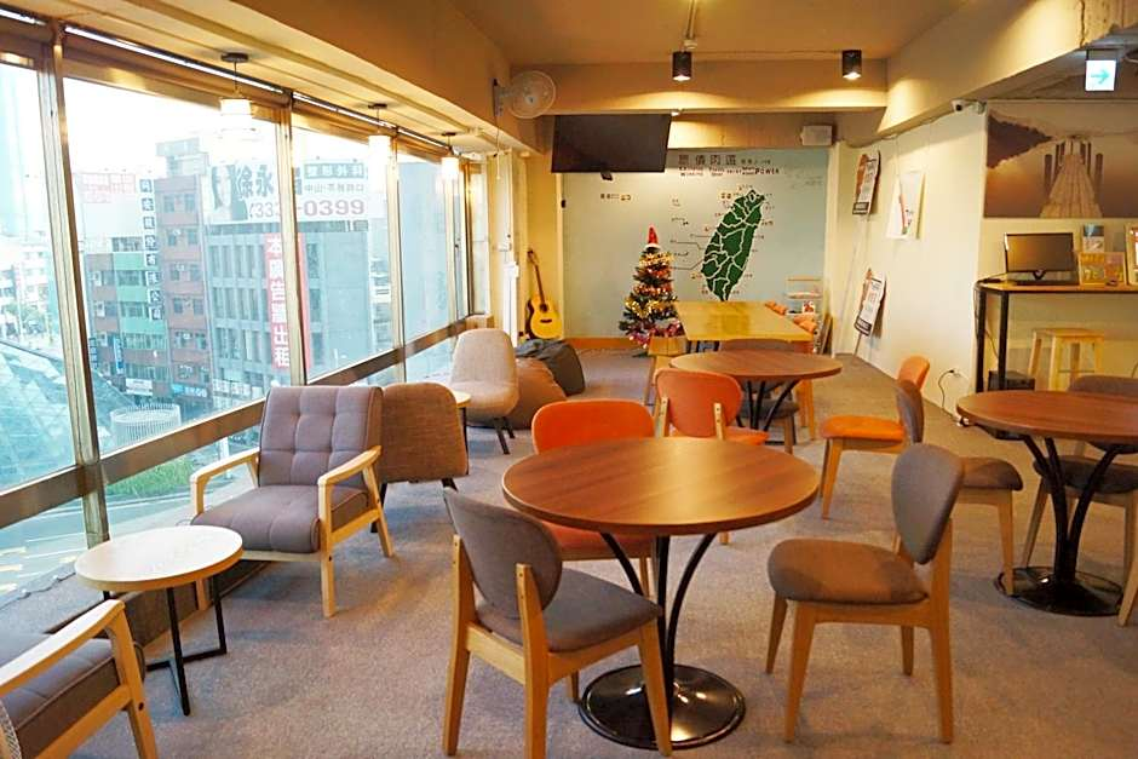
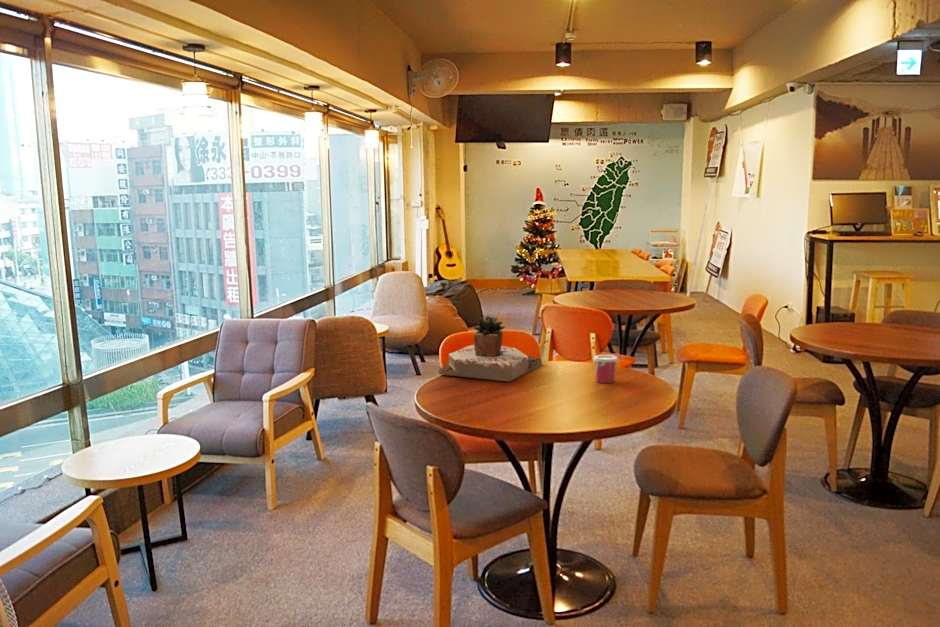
+ cup [592,354,620,384]
+ succulent plant [438,316,543,382]
